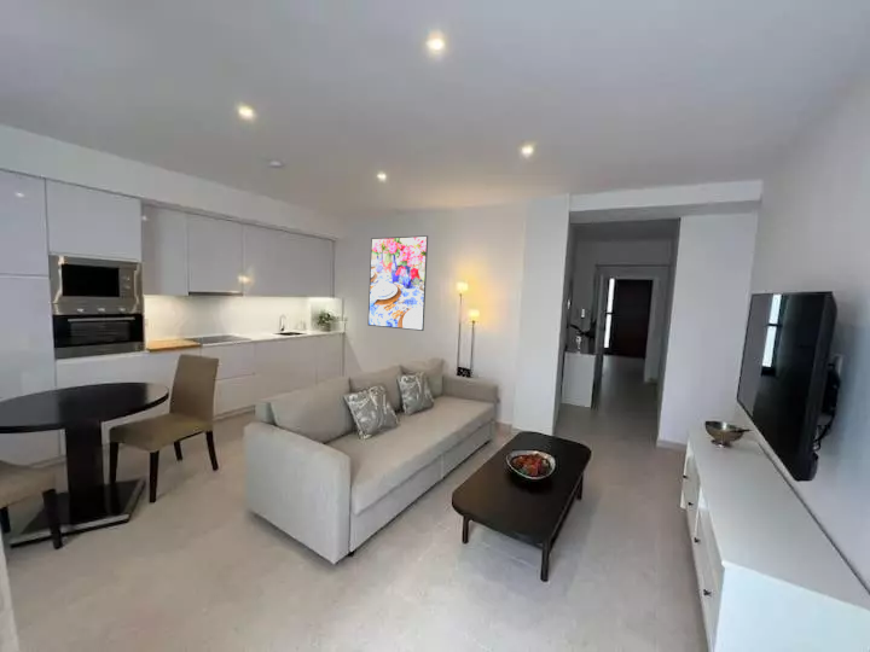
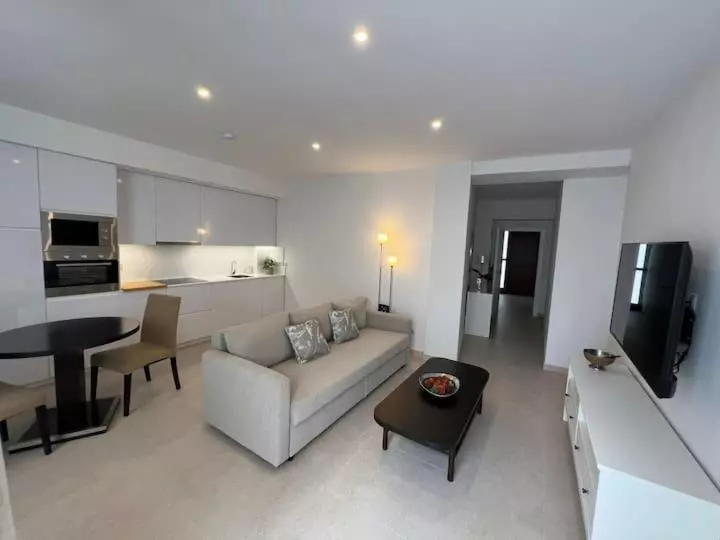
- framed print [367,234,429,332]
